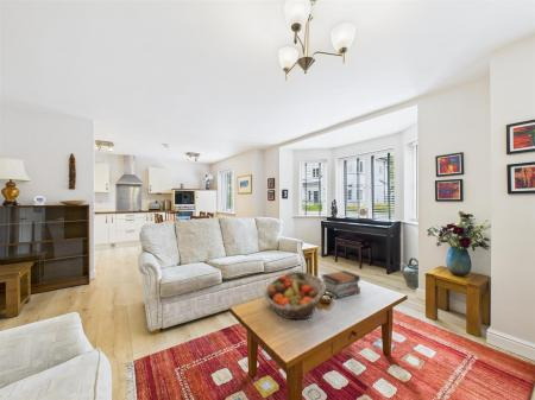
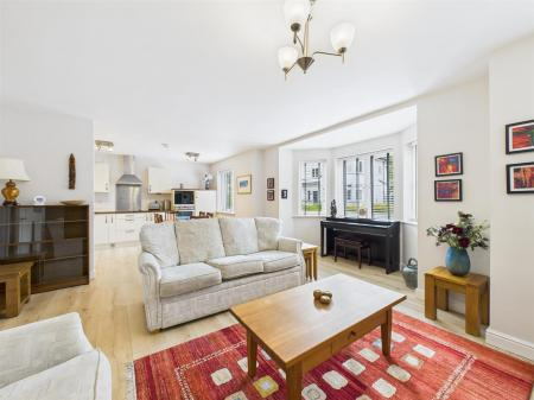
- fruit basket [264,271,326,320]
- book stack [320,269,361,299]
